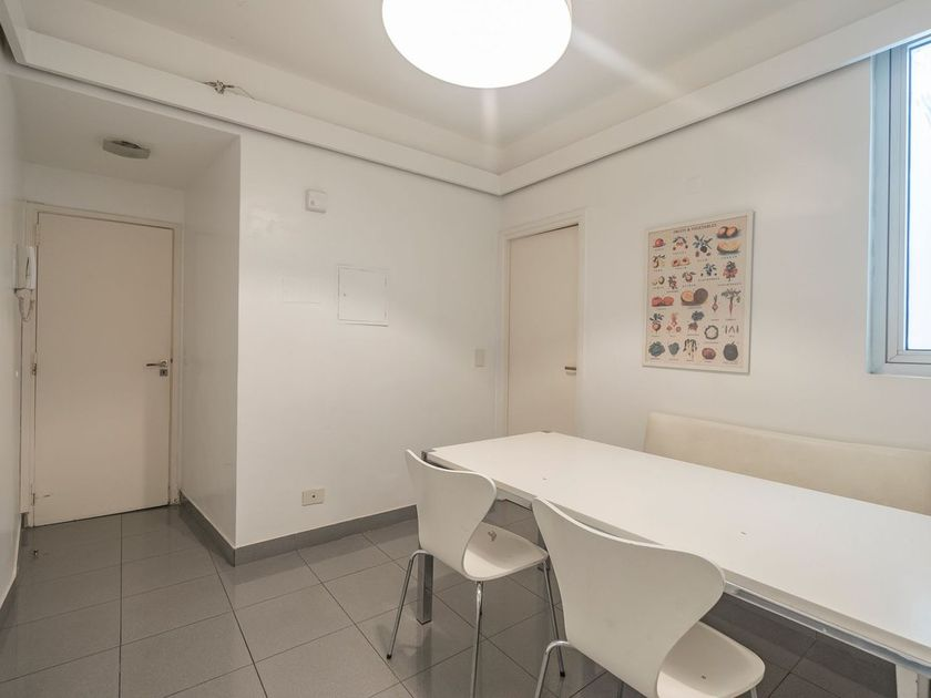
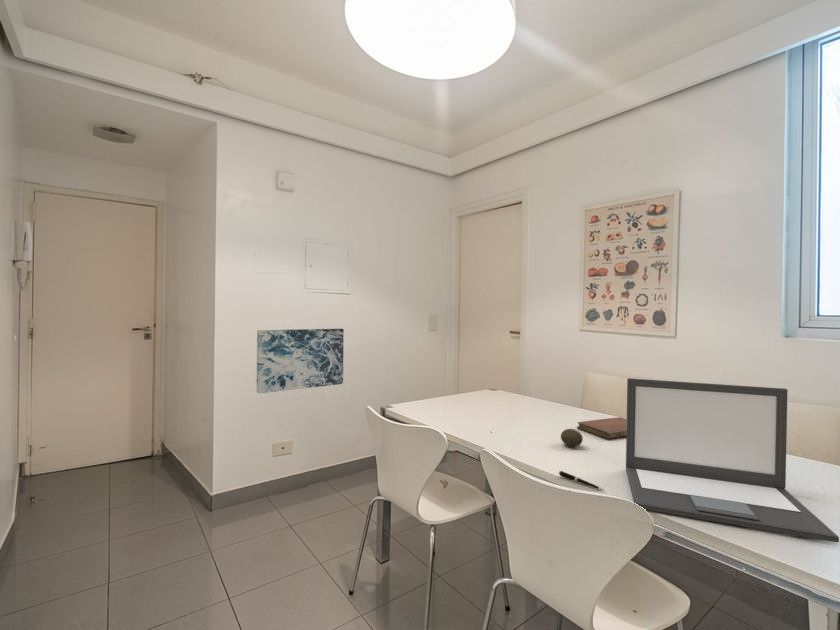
+ fruit [560,428,584,447]
+ wall art [256,328,345,394]
+ notebook [576,416,627,440]
+ pen [558,470,606,492]
+ laptop [625,377,840,543]
